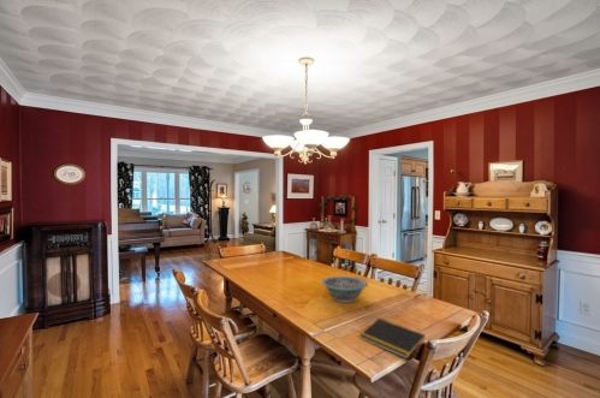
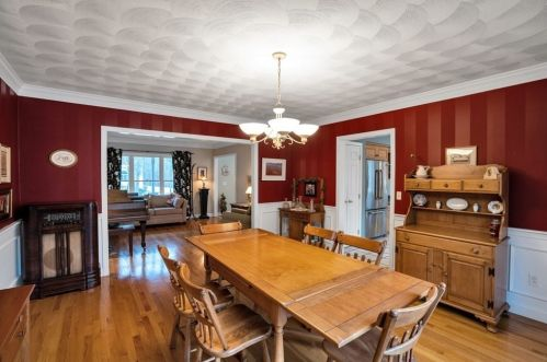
- notepad [358,317,427,360]
- decorative bowl [321,274,369,304]
